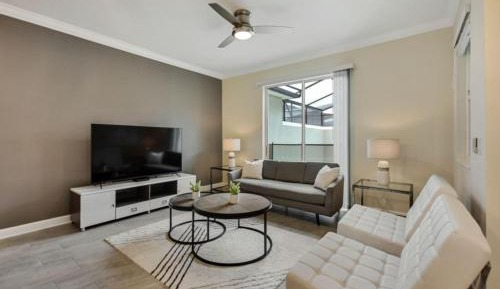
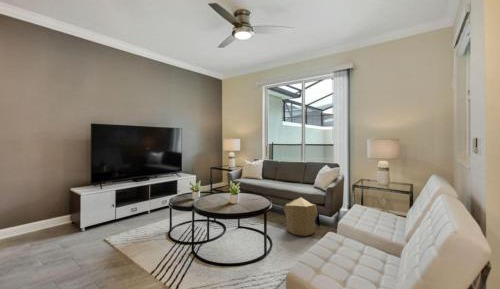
+ pouf [283,196,319,237]
